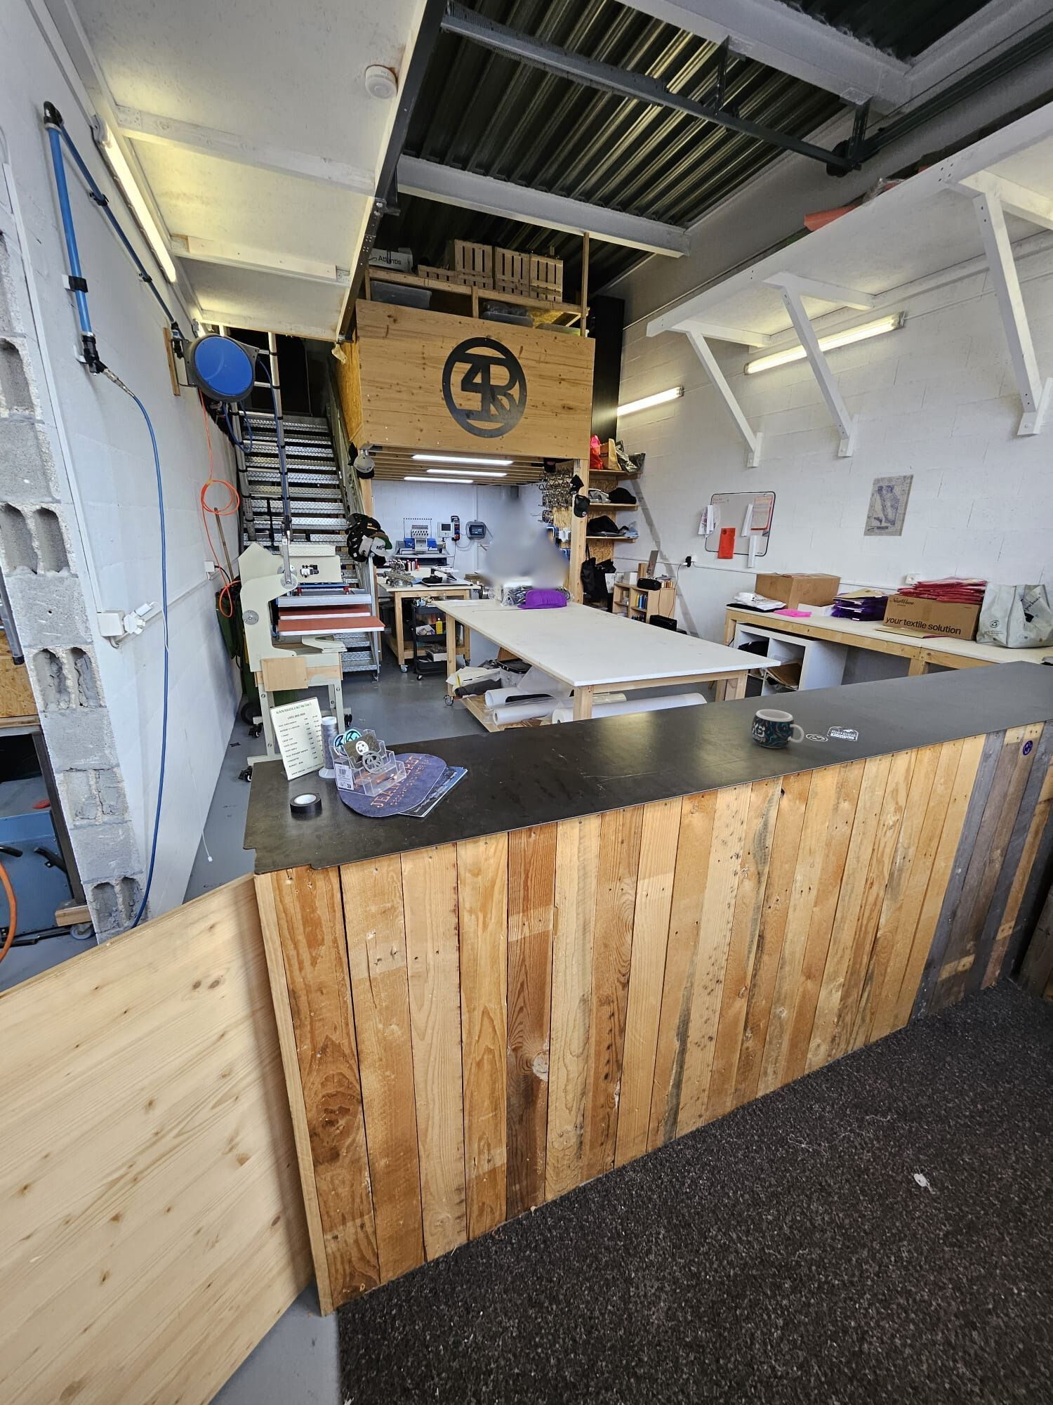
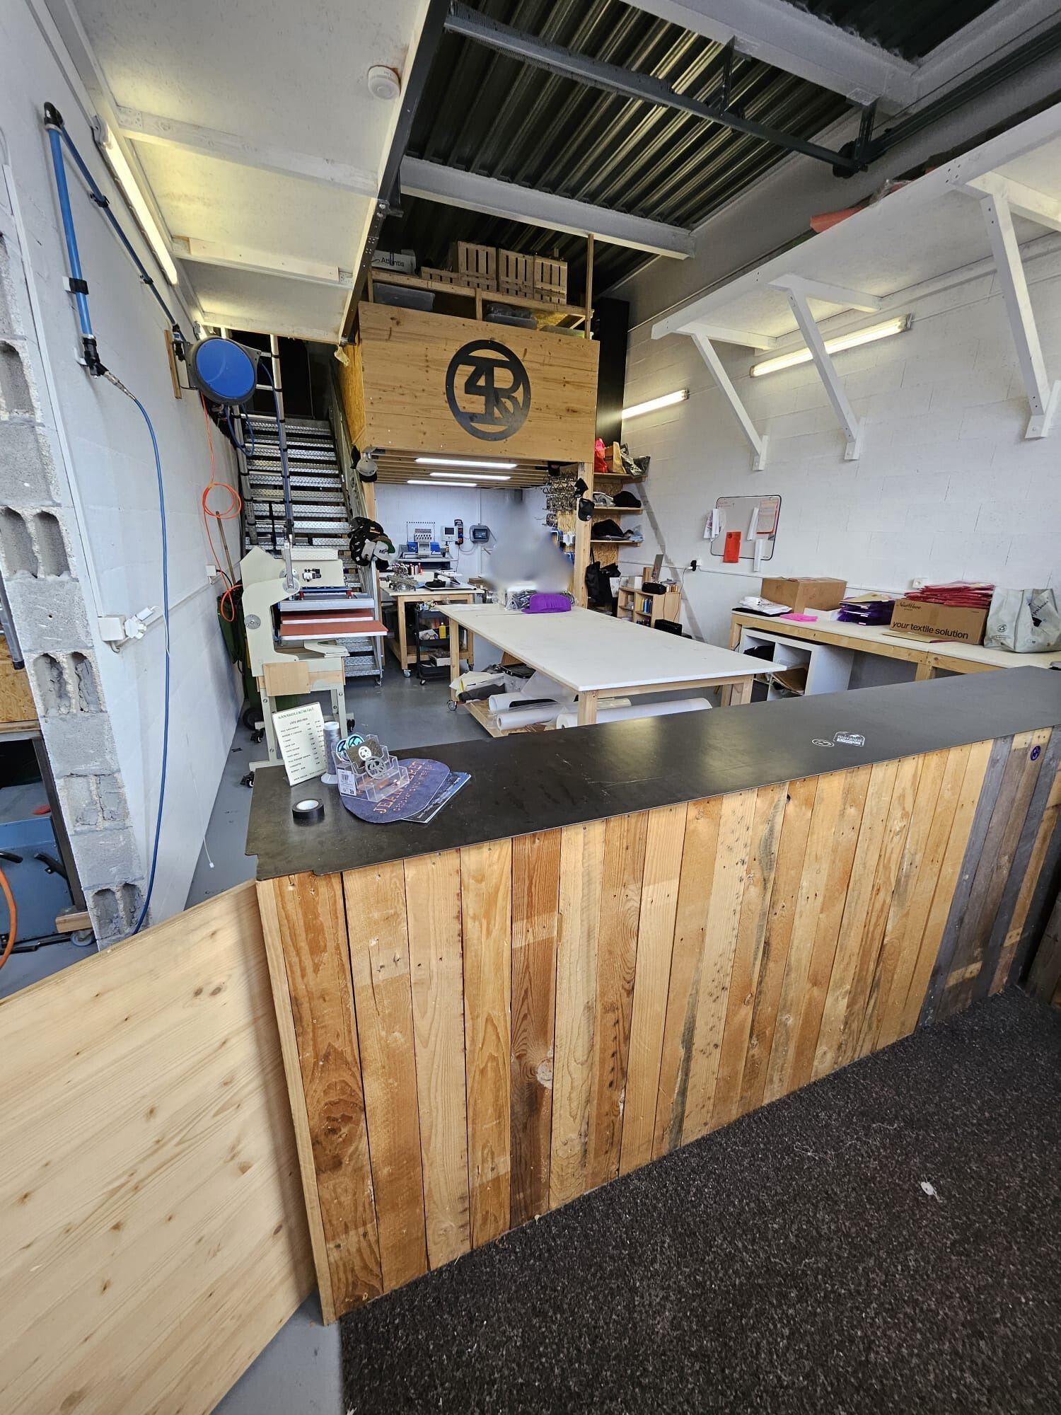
- wall art [863,473,914,537]
- mug [750,709,804,749]
